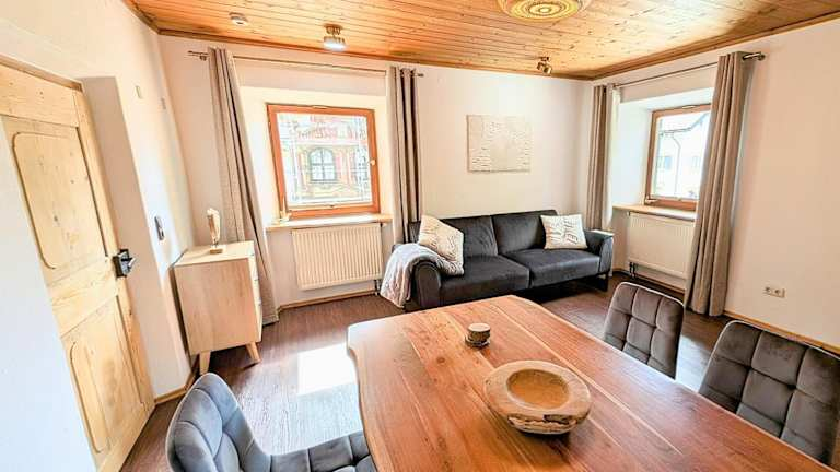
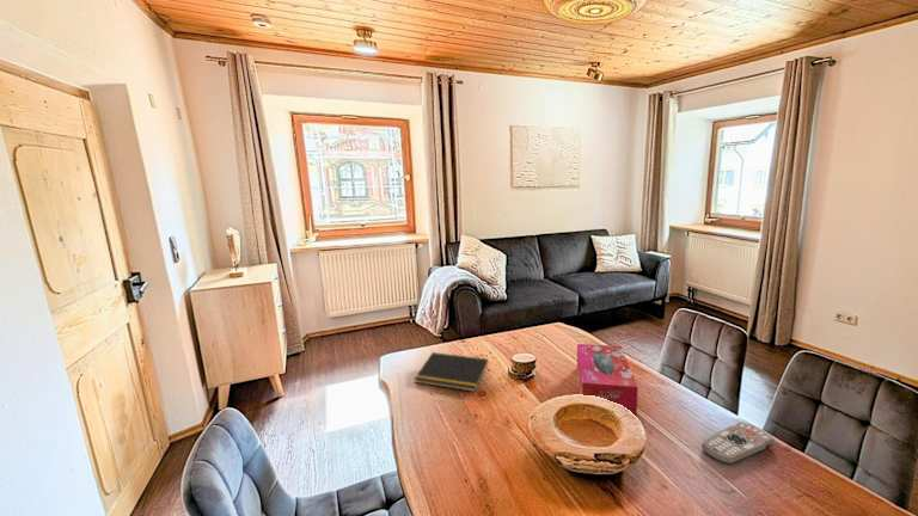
+ notepad [414,351,489,393]
+ tissue box [576,343,638,417]
+ remote control [700,420,776,465]
